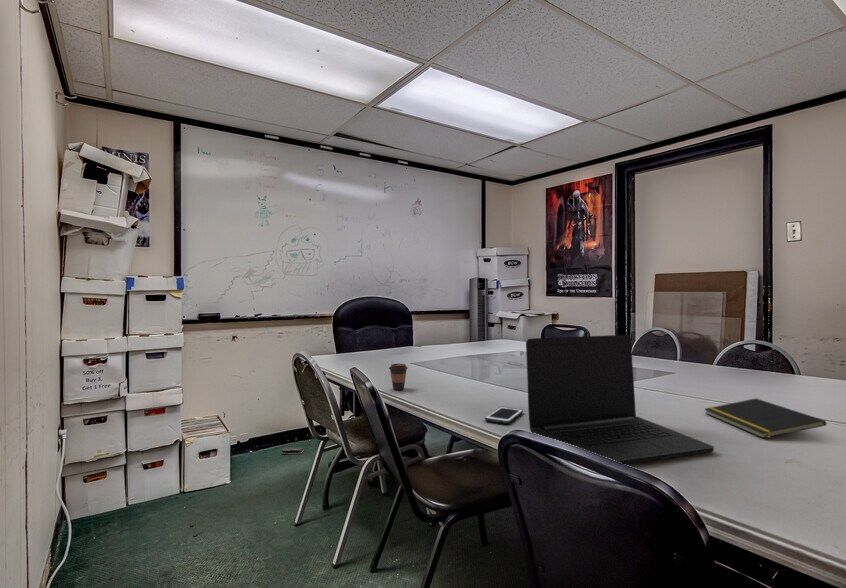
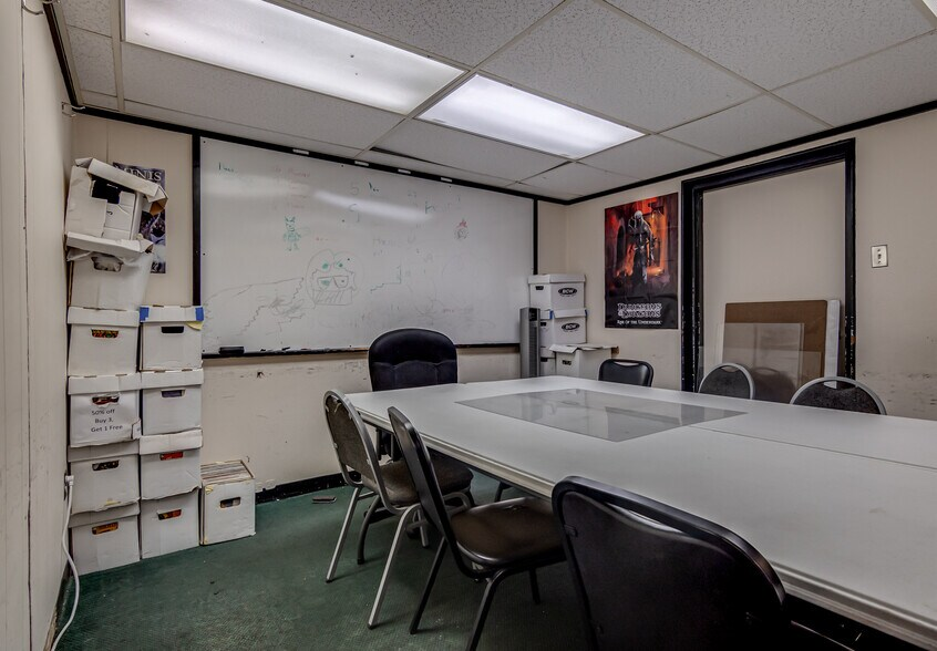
- laptop [525,334,715,465]
- notepad [703,397,828,439]
- cell phone [484,406,524,425]
- coffee cup [388,363,409,391]
